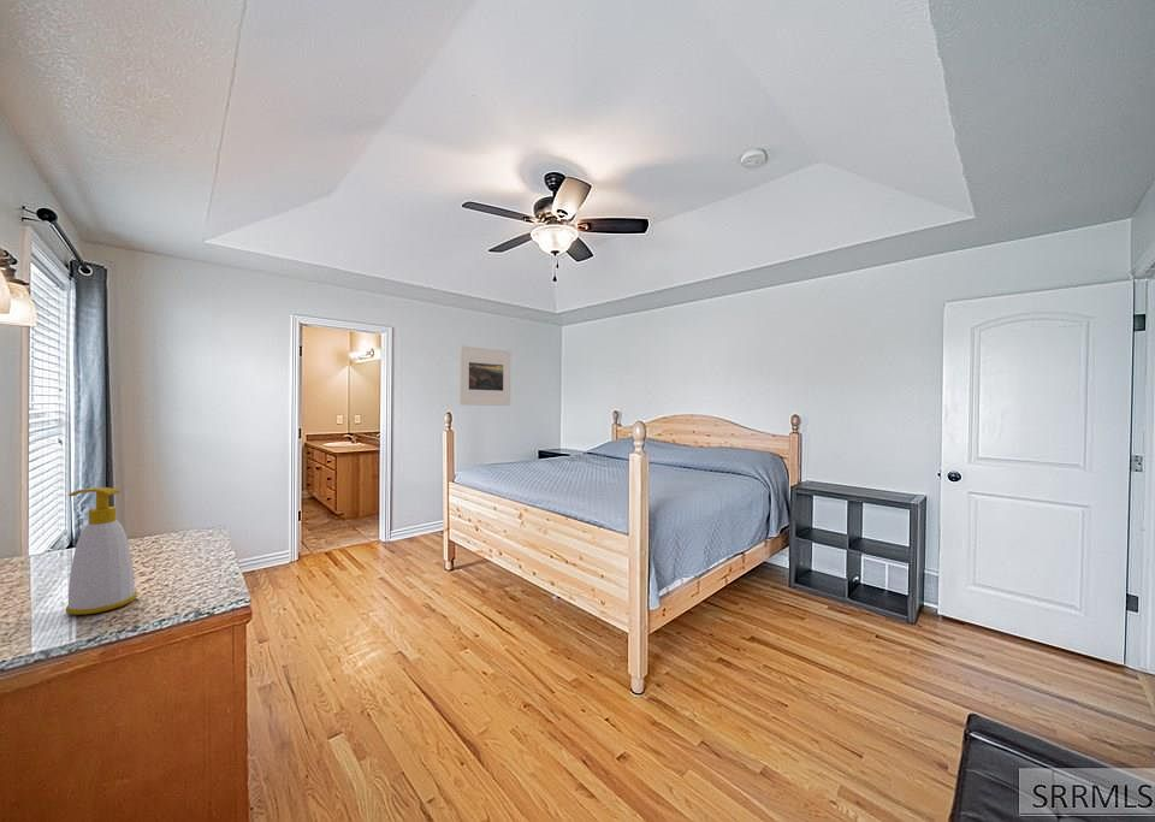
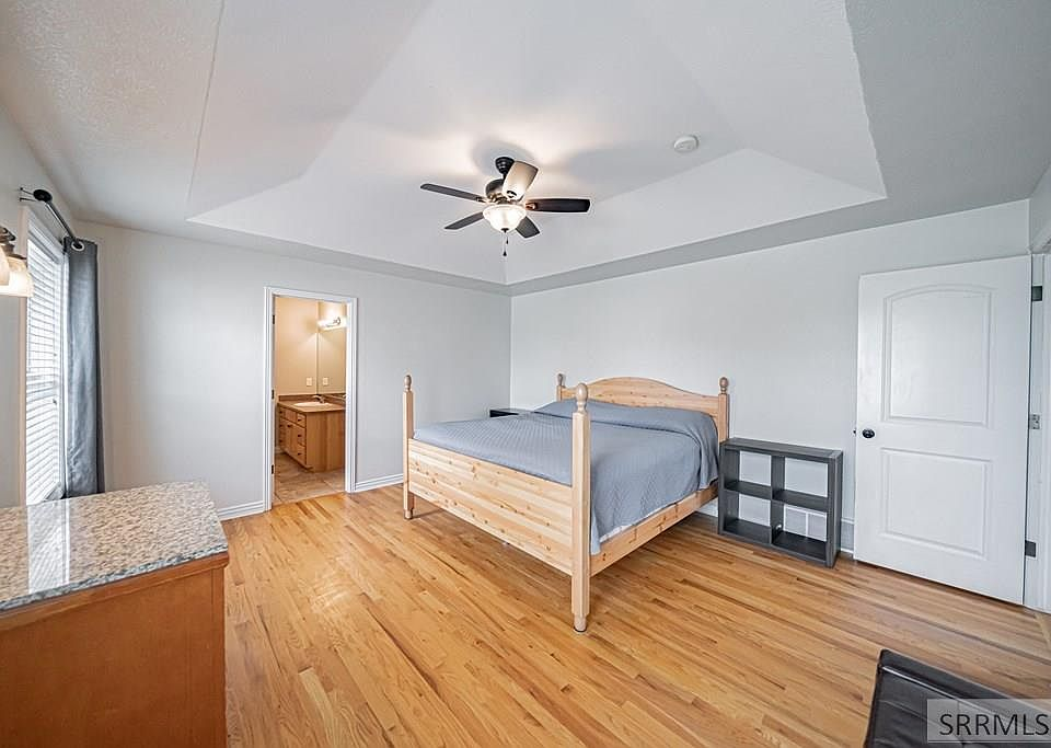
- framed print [458,345,511,407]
- soap bottle [65,486,137,615]
